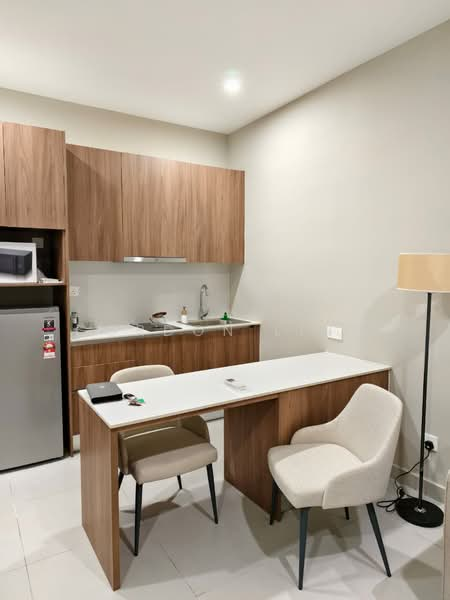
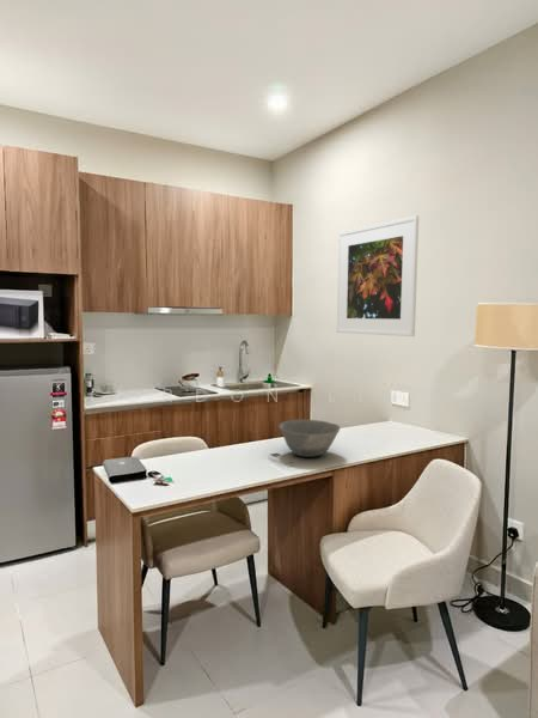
+ bowl [277,419,341,458]
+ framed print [336,214,420,337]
